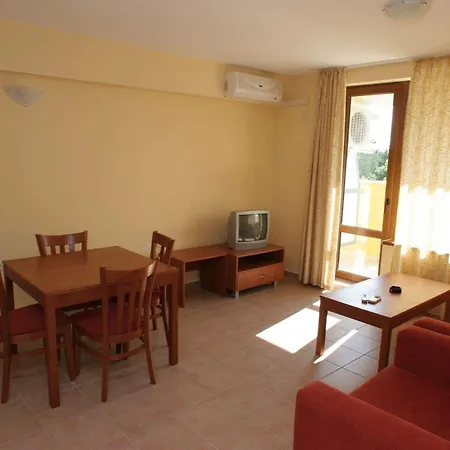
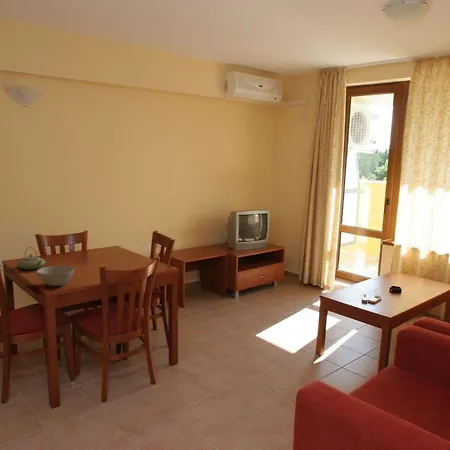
+ bowl [36,265,76,287]
+ teapot [15,246,47,270]
